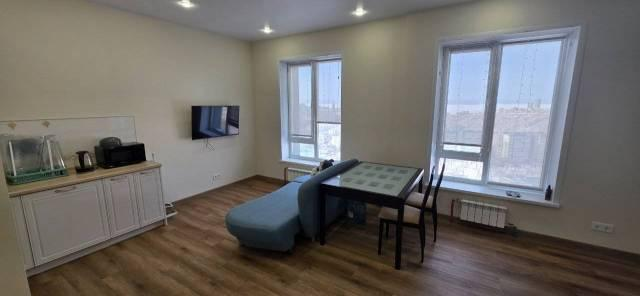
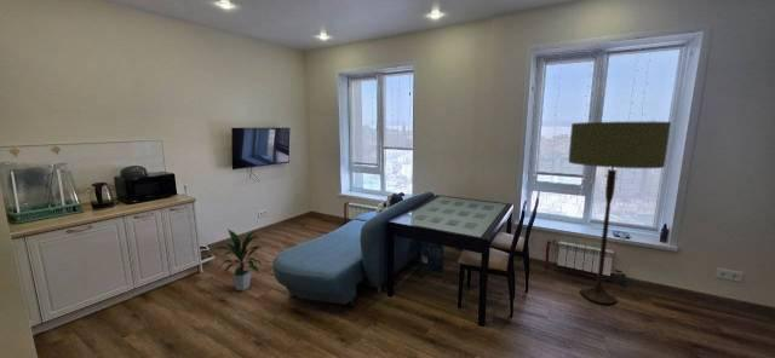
+ floor lamp [568,120,672,305]
+ indoor plant [212,227,264,291]
